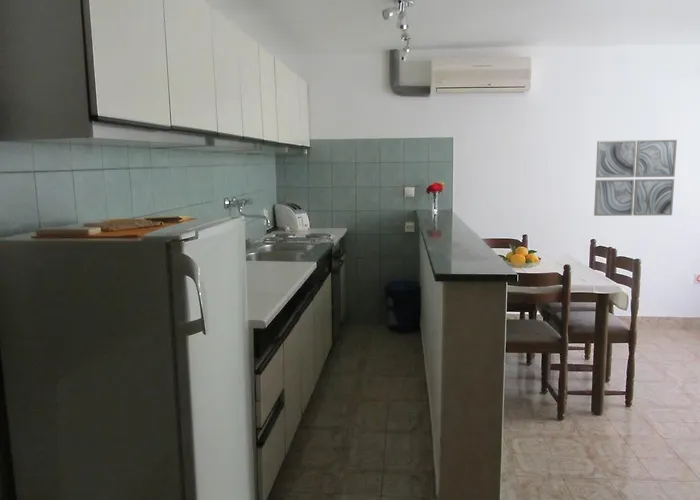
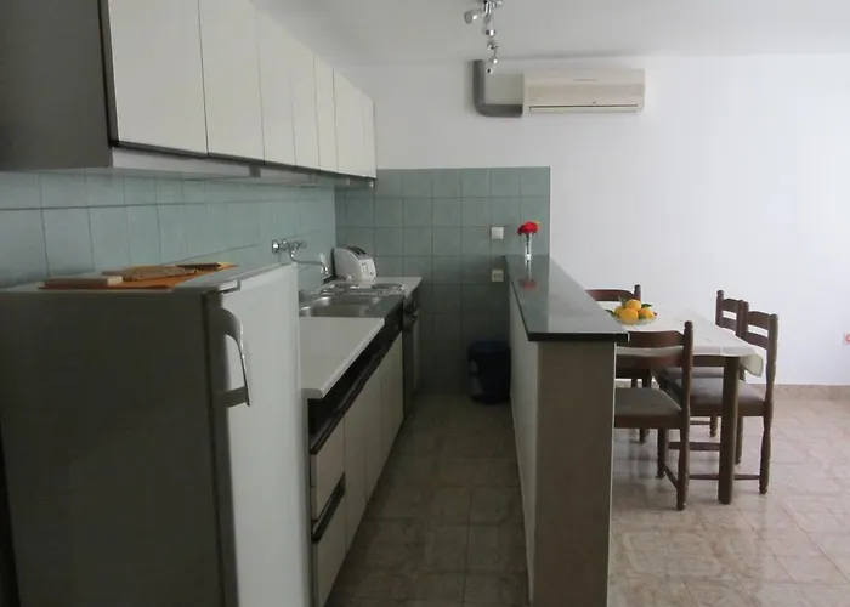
- wall art [593,139,678,217]
